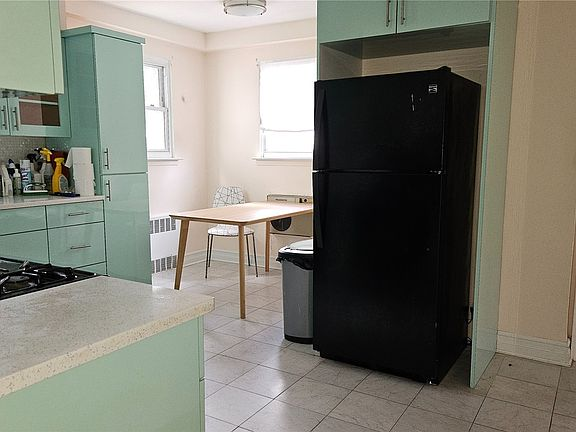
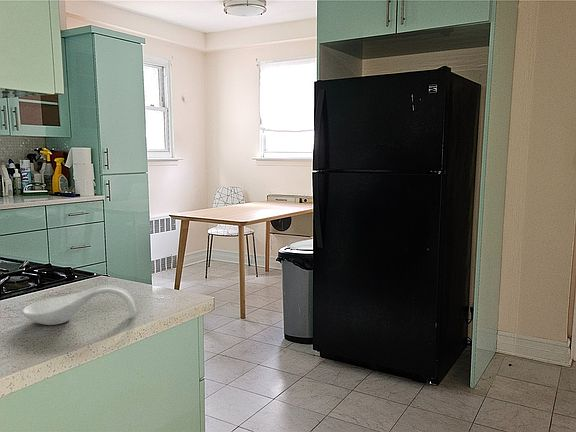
+ spoon rest [21,284,137,326]
